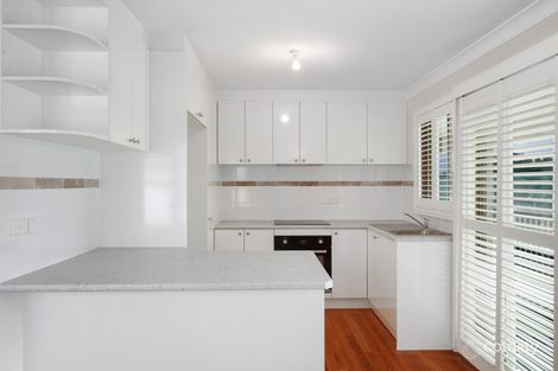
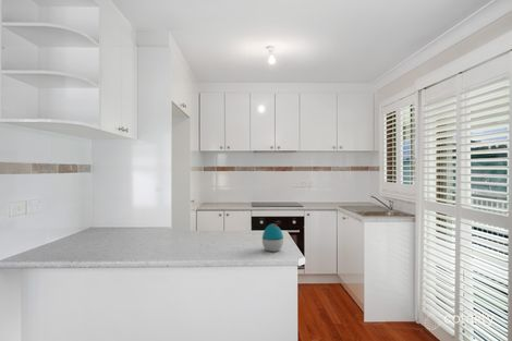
+ decorative egg [261,222,284,253]
